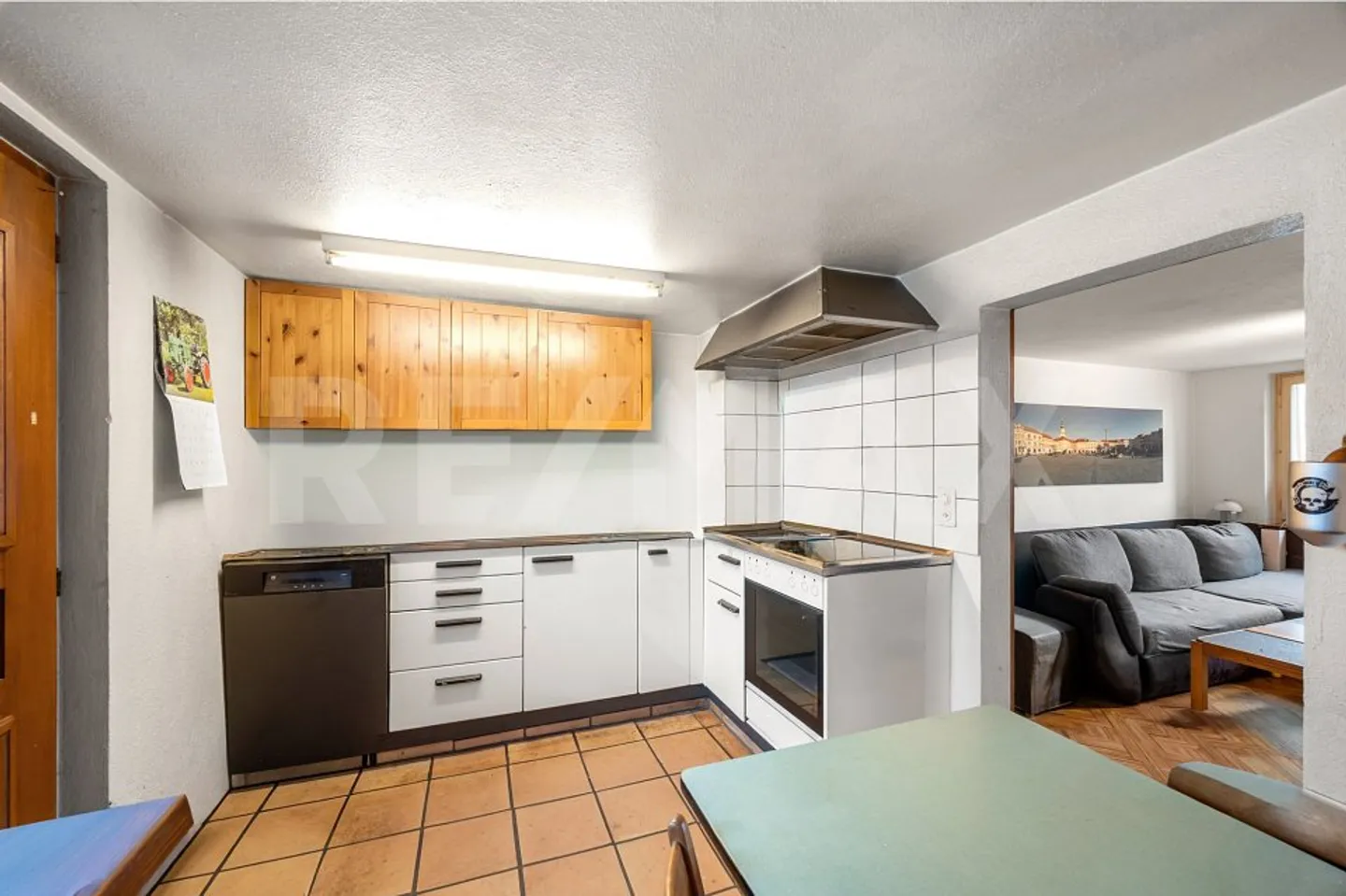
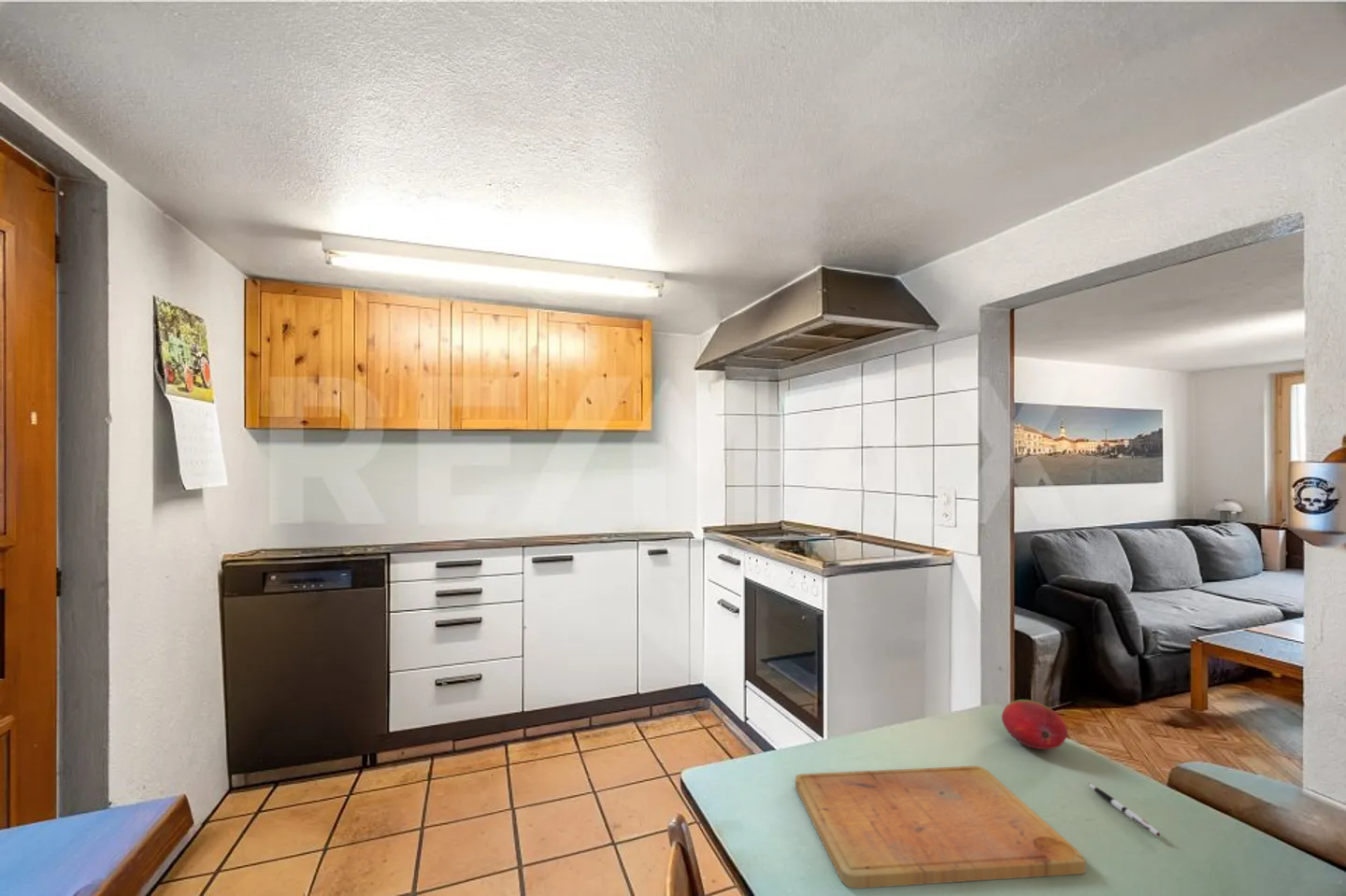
+ pen [1087,783,1161,837]
+ fruit [1000,699,1068,750]
+ cutting board [795,765,1087,889]
